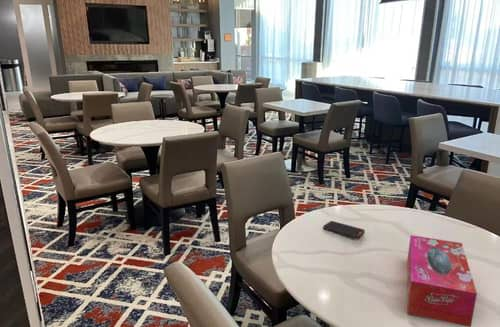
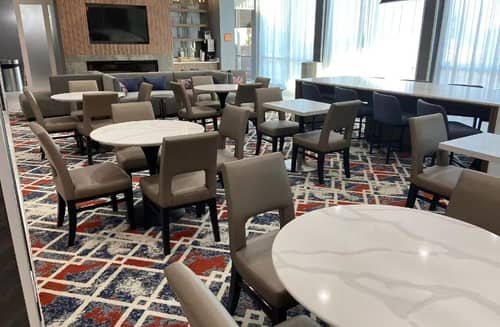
- tissue box [406,234,478,327]
- smartphone [322,220,366,239]
